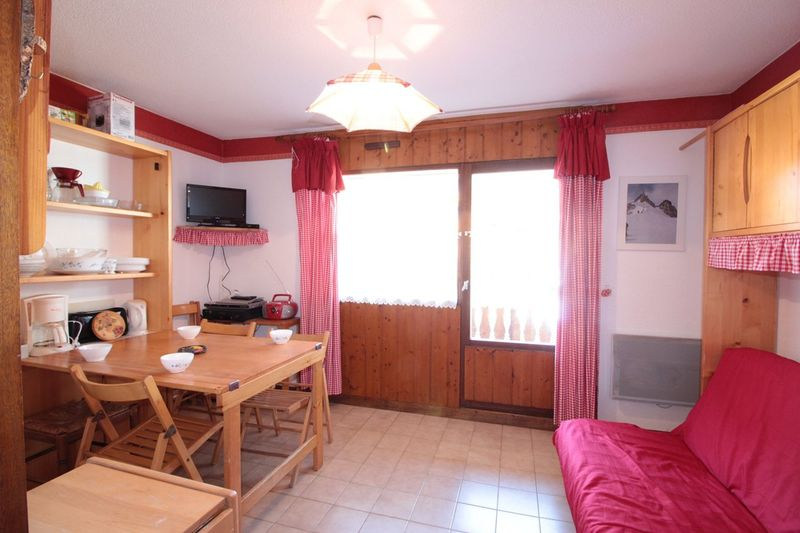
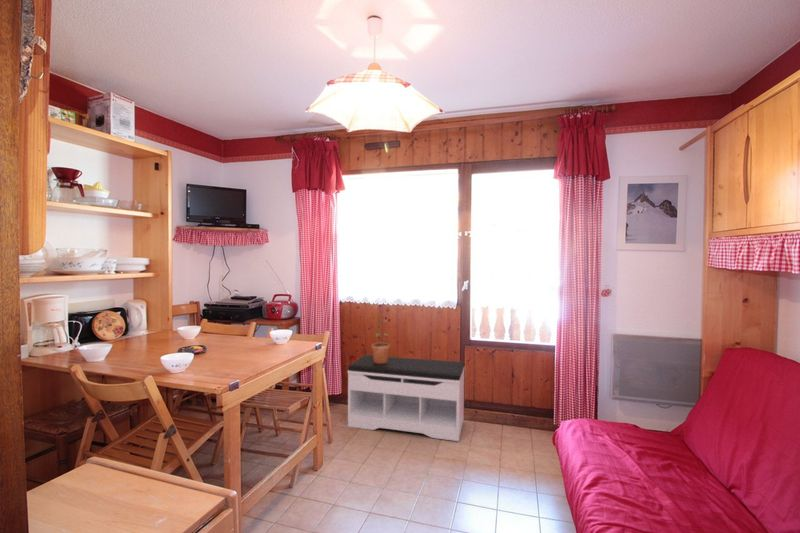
+ potted plant [369,306,391,363]
+ bench [347,354,466,442]
